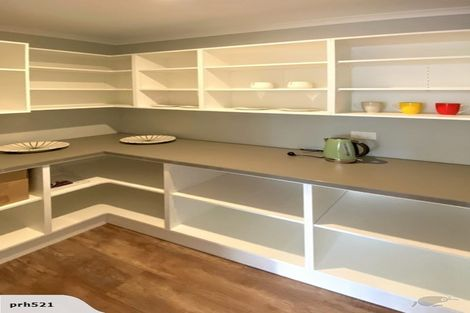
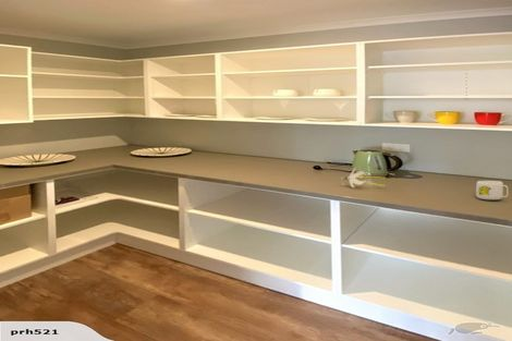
+ banana bunch [340,167,387,188]
+ mug [475,180,509,200]
